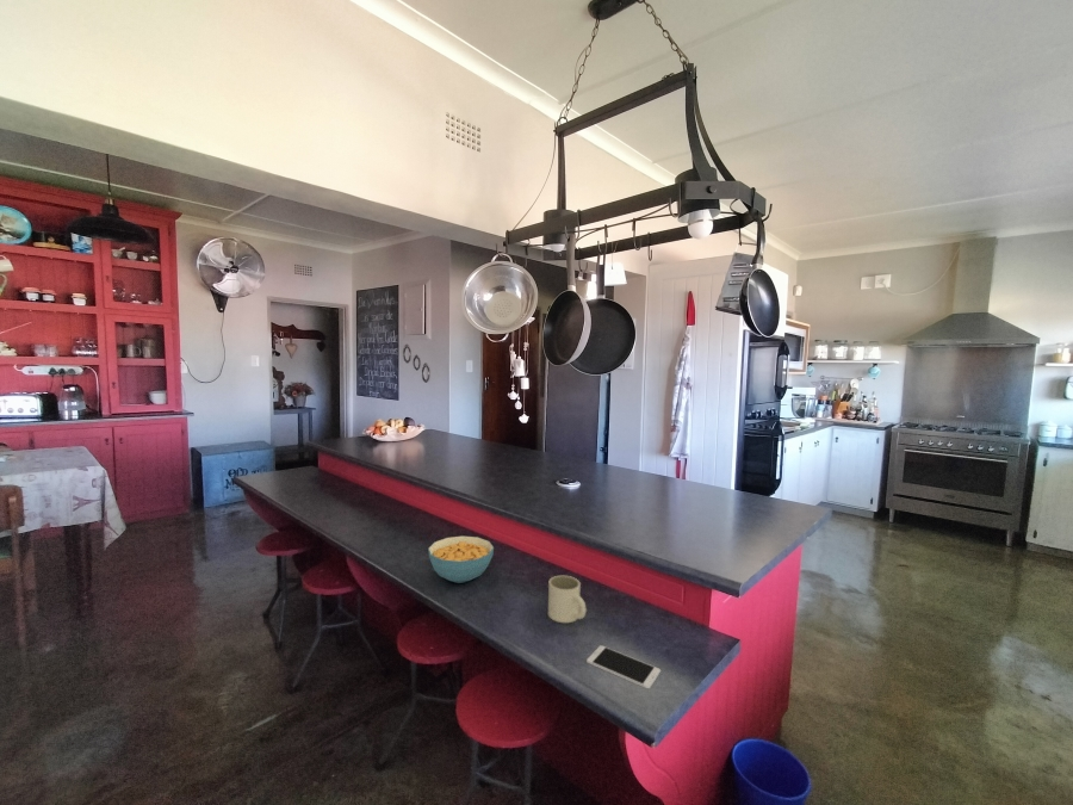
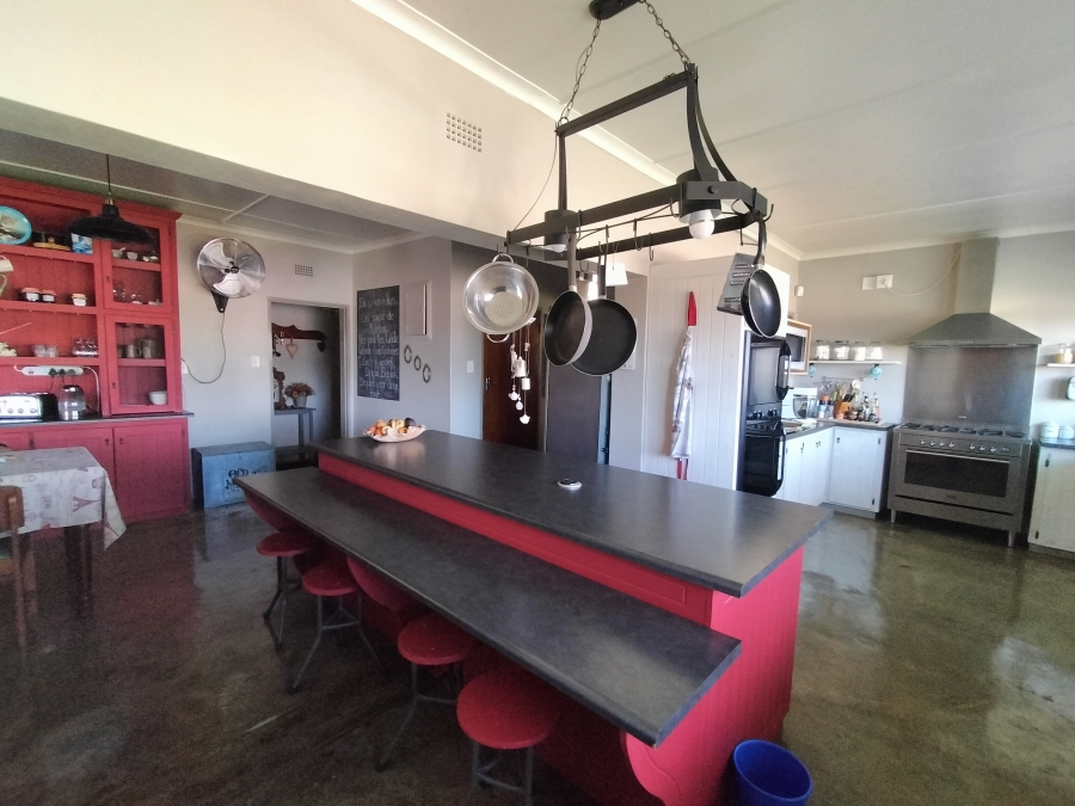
- cereal bowl [427,535,495,584]
- smartphone [585,644,662,689]
- mug [547,575,588,624]
